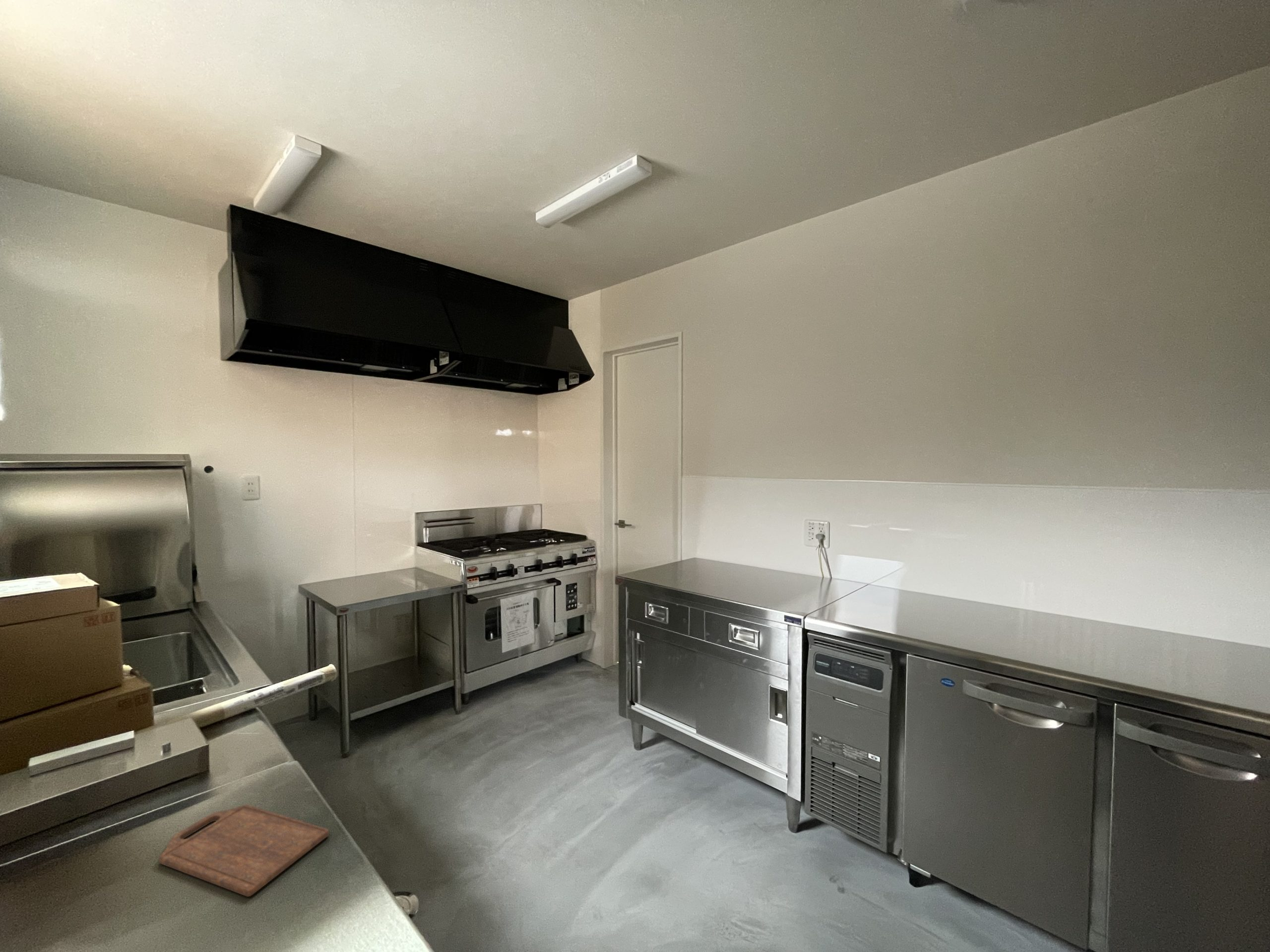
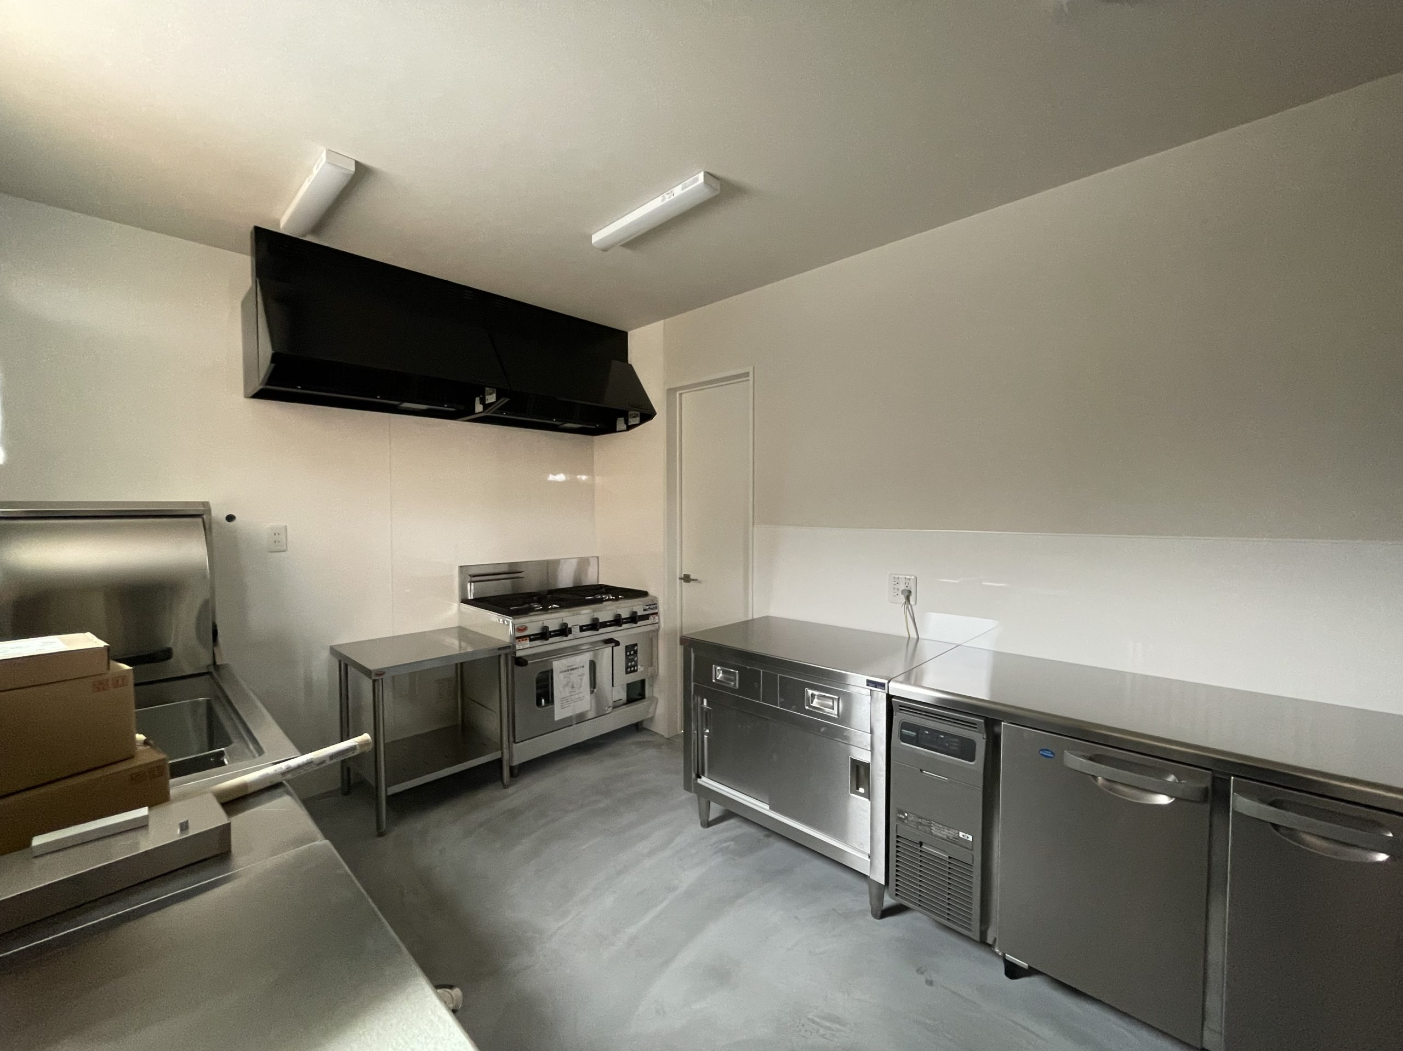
- cutting board [159,804,329,897]
